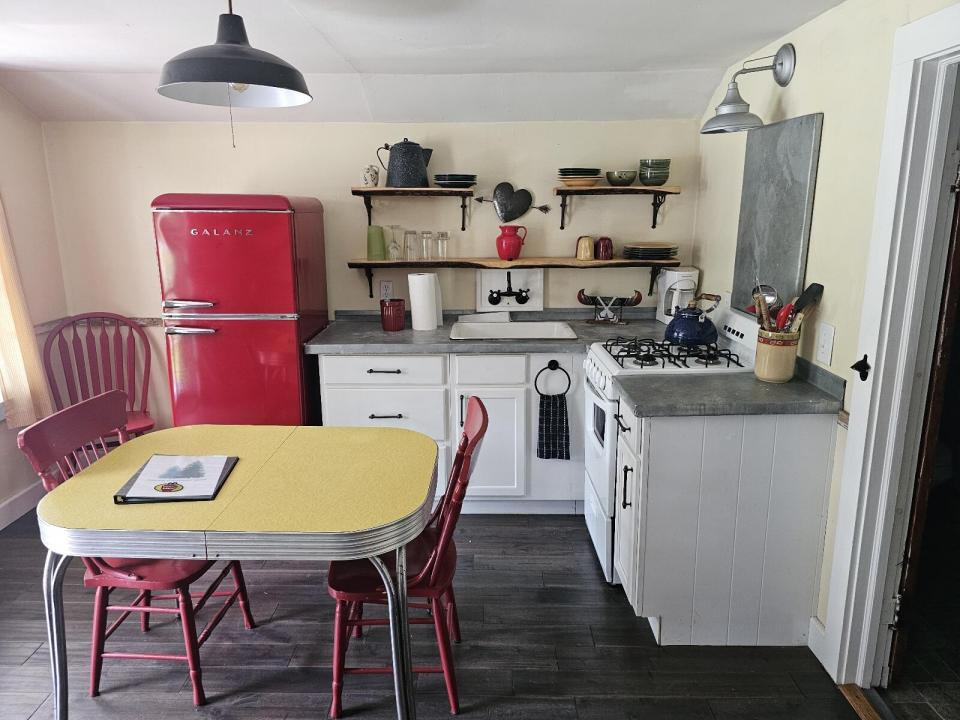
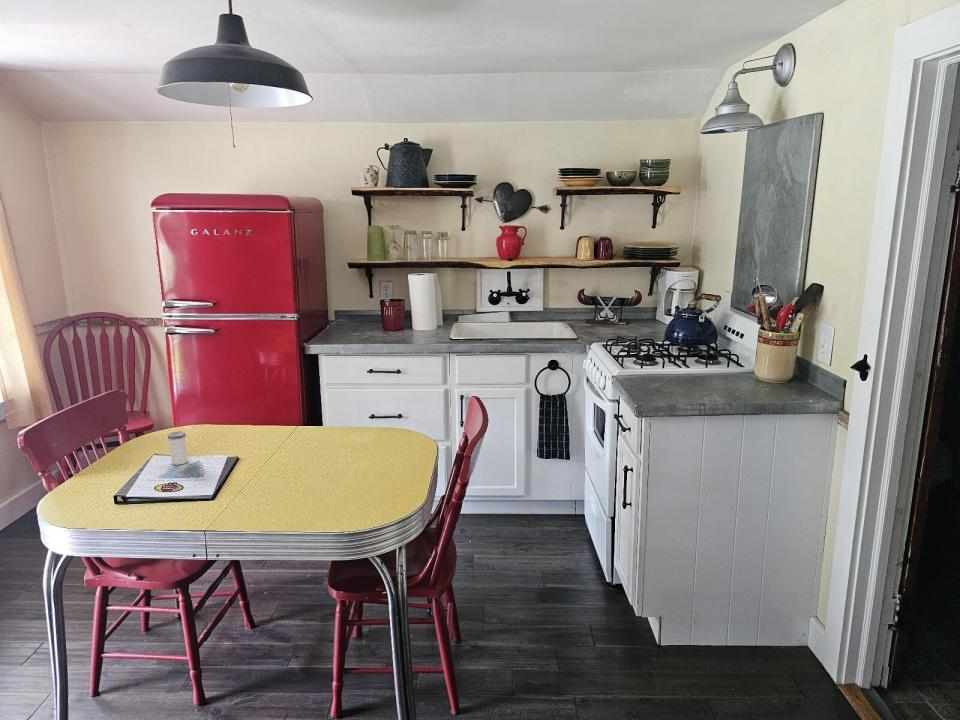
+ salt shaker [167,430,189,466]
